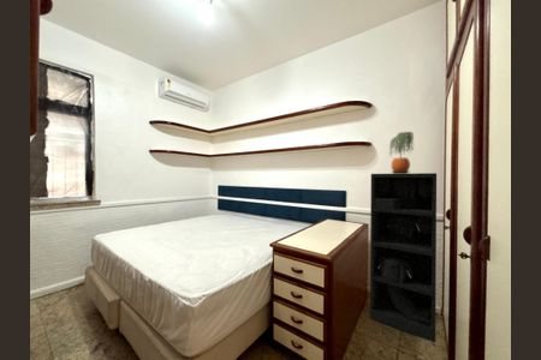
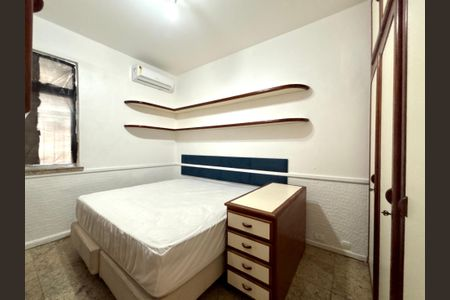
- shelving unit [369,172,438,343]
- potted plant [388,131,415,174]
